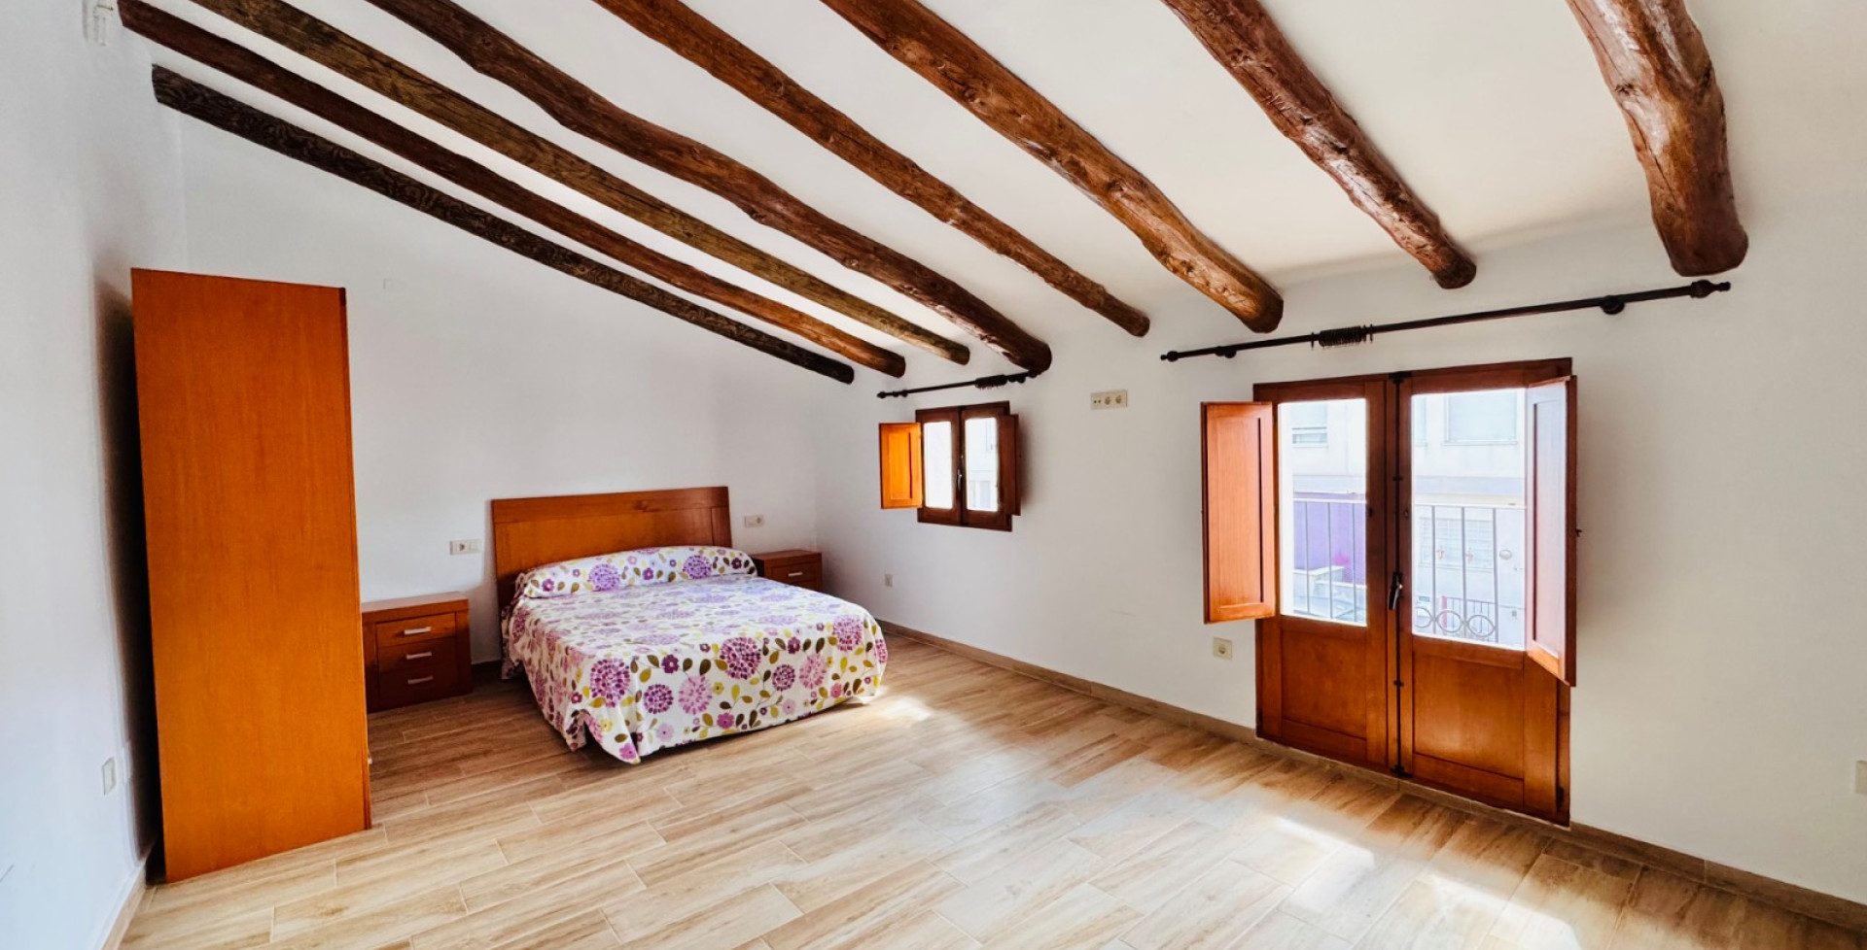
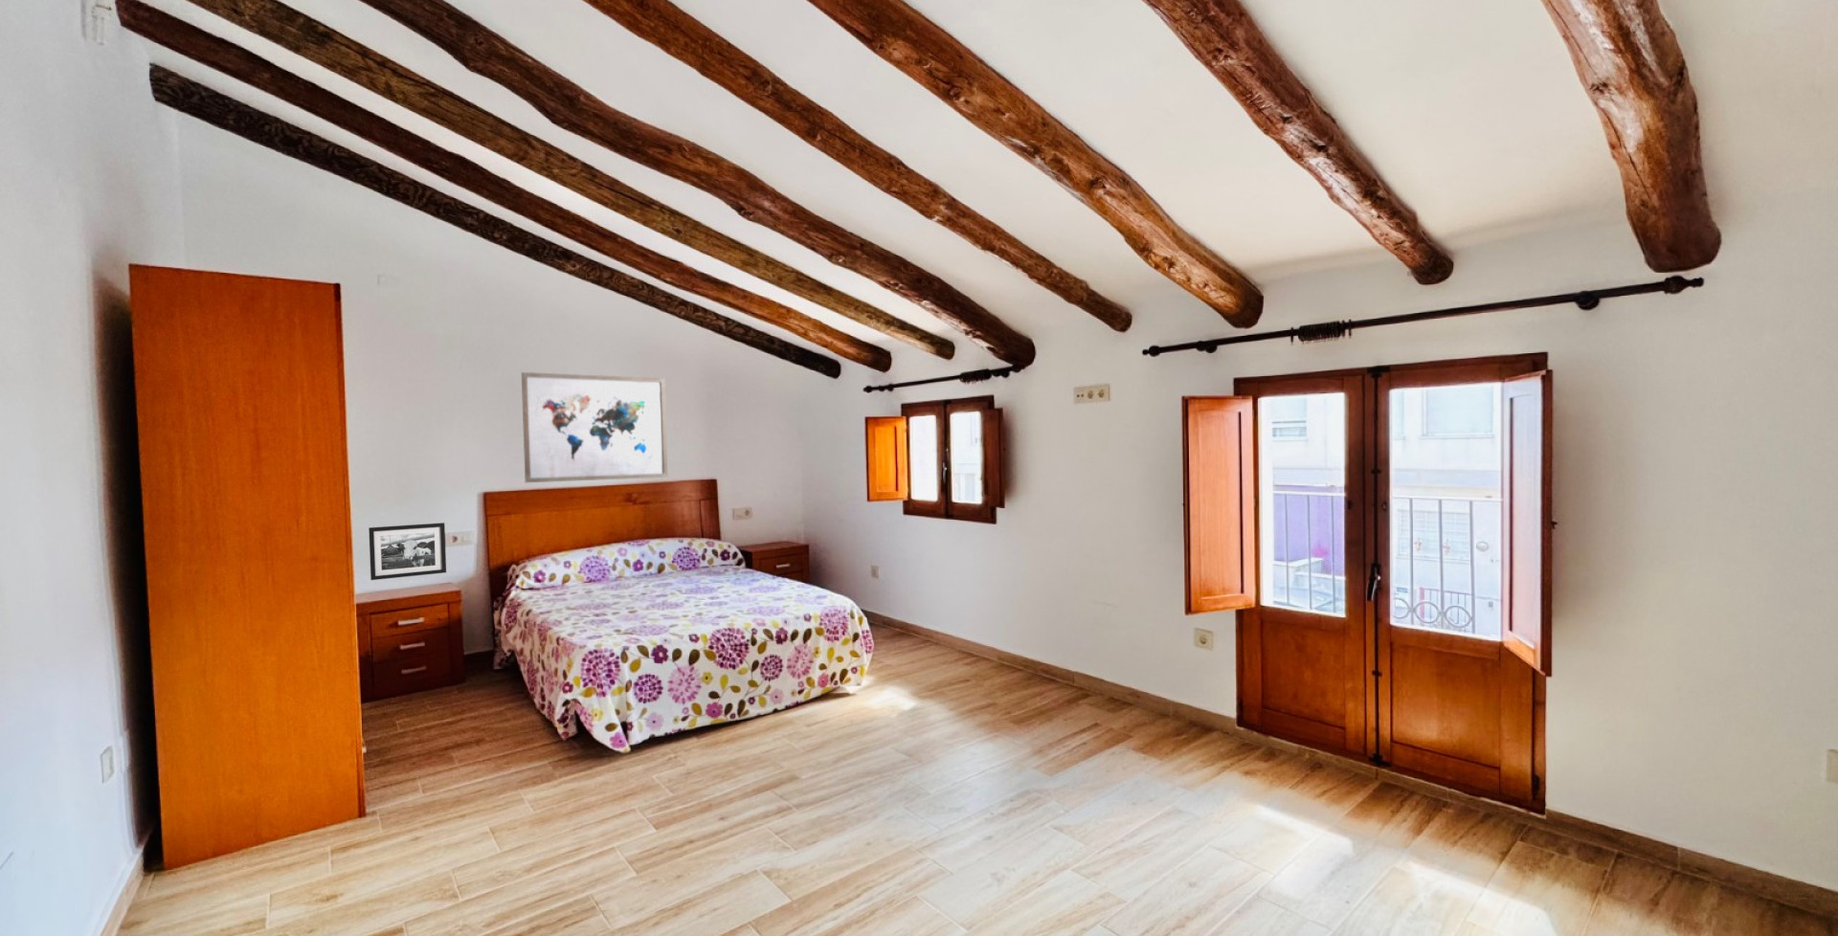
+ wall art [520,371,670,484]
+ picture frame [368,522,448,581]
